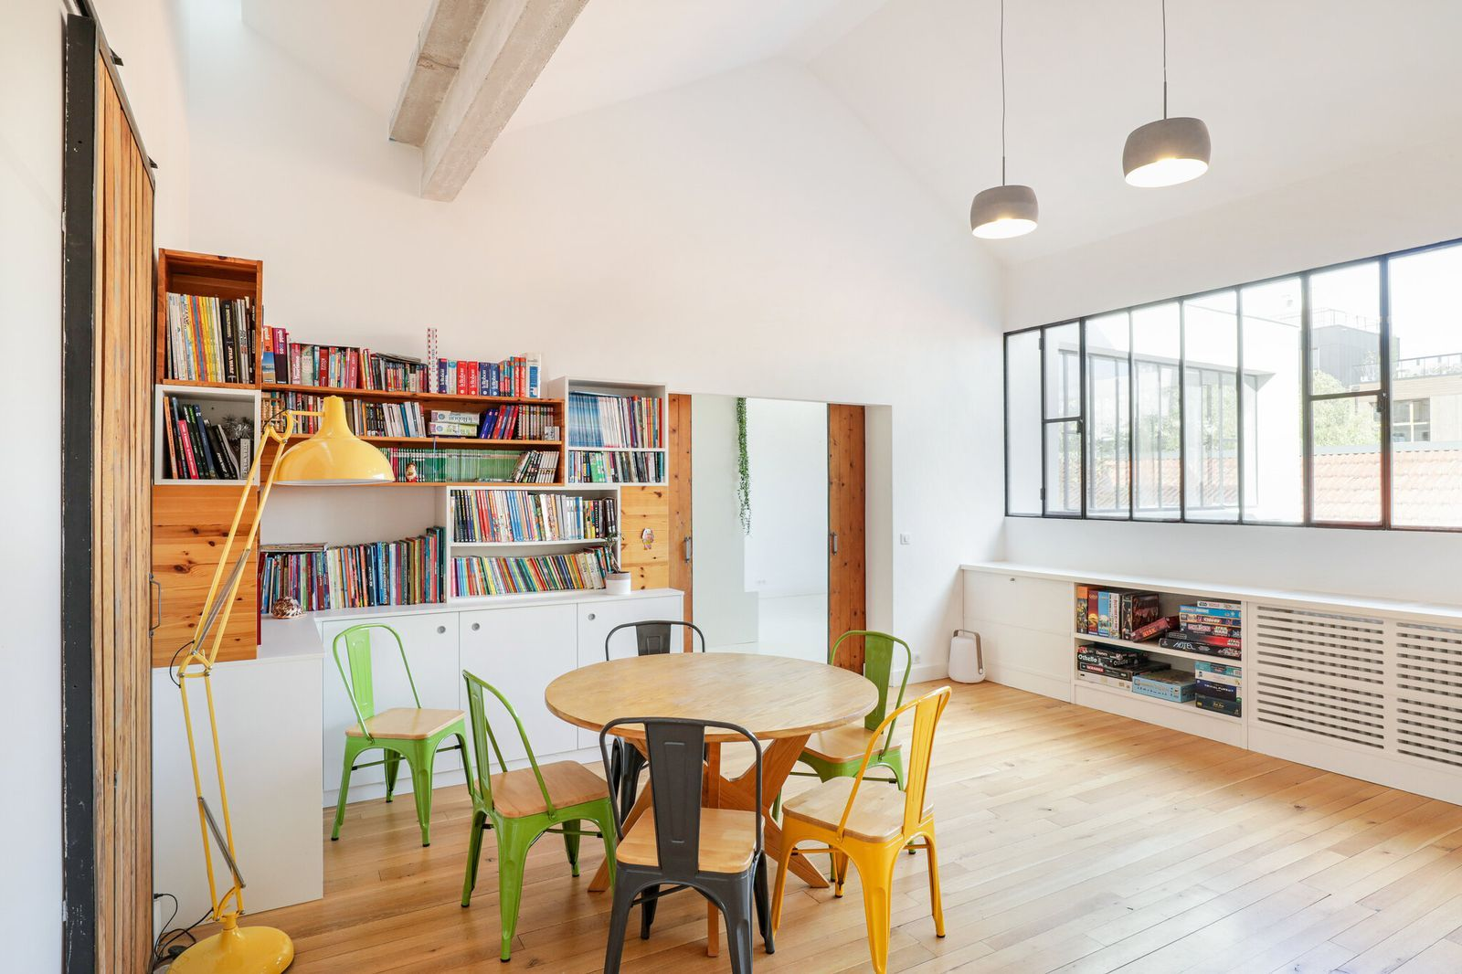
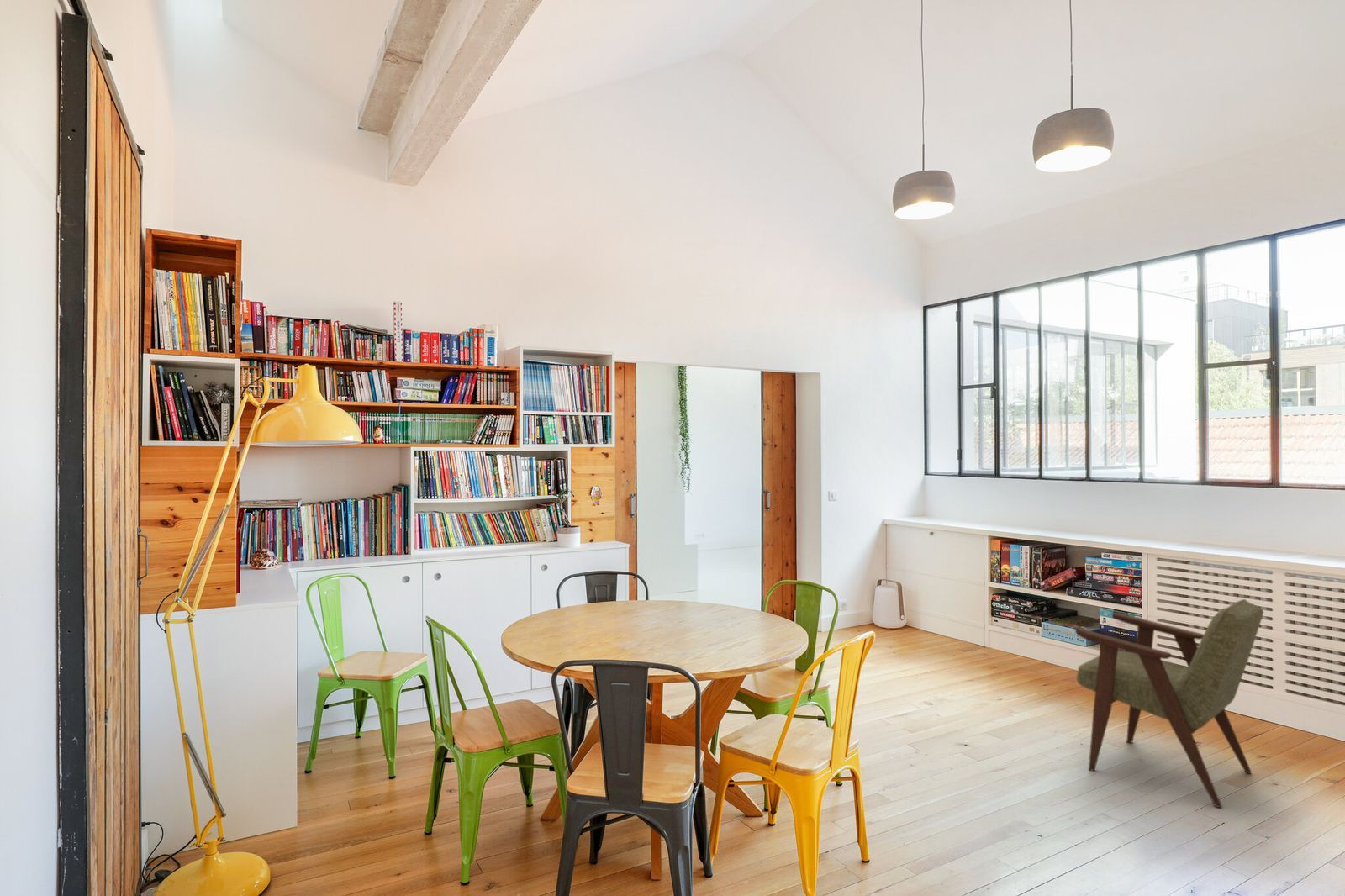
+ armchair [1074,598,1264,809]
